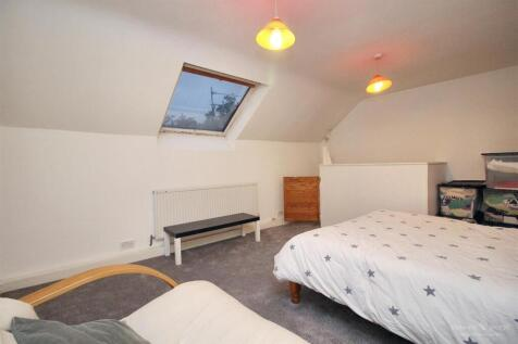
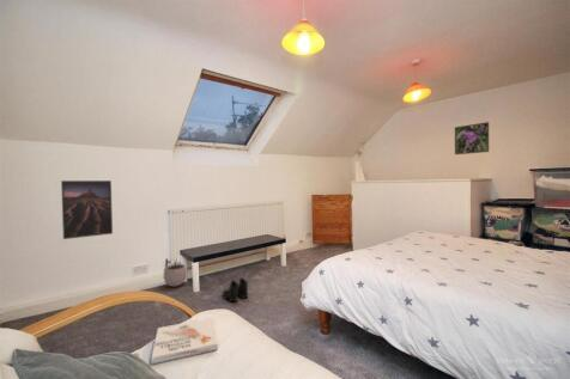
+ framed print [60,179,114,240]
+ plant pot [163,257,188,288]
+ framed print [454,121,490,155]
+ book [150,317,219,365]
+ boots [222,276,249,302]
